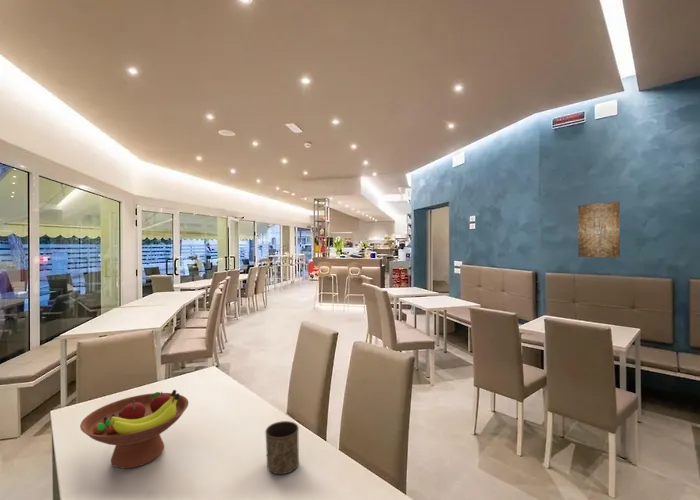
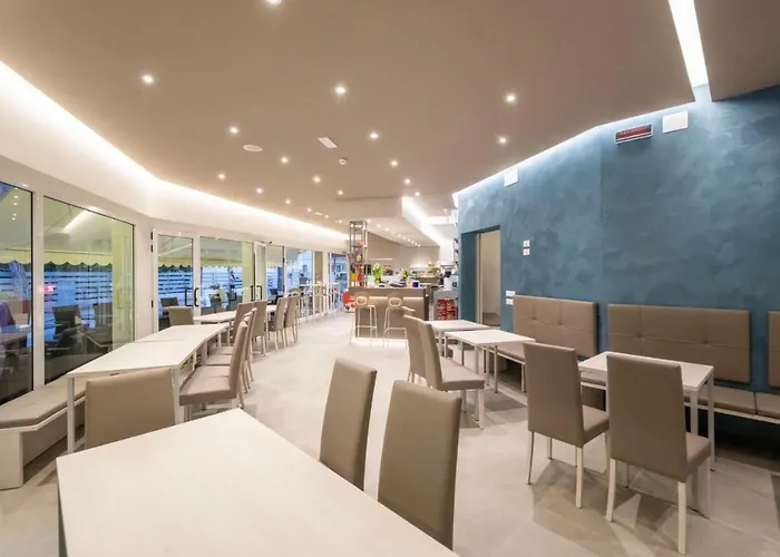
- wall art [577,201,621,258]
- fruit bowl [79,389,190,470]
- cup [264,420,300,475]
